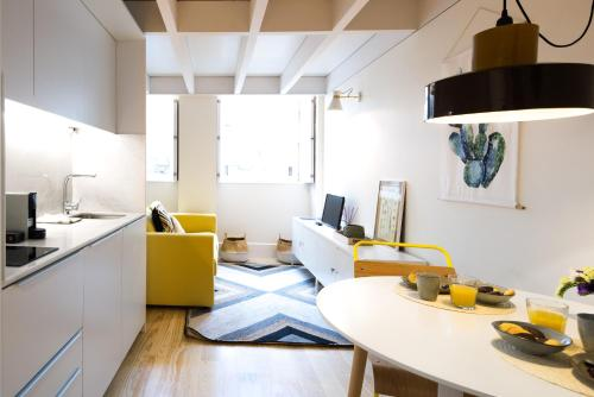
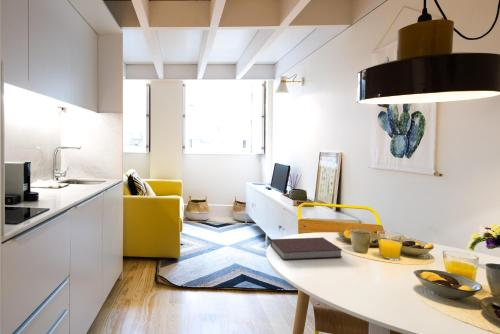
+ notebook [269,237,343,261]
